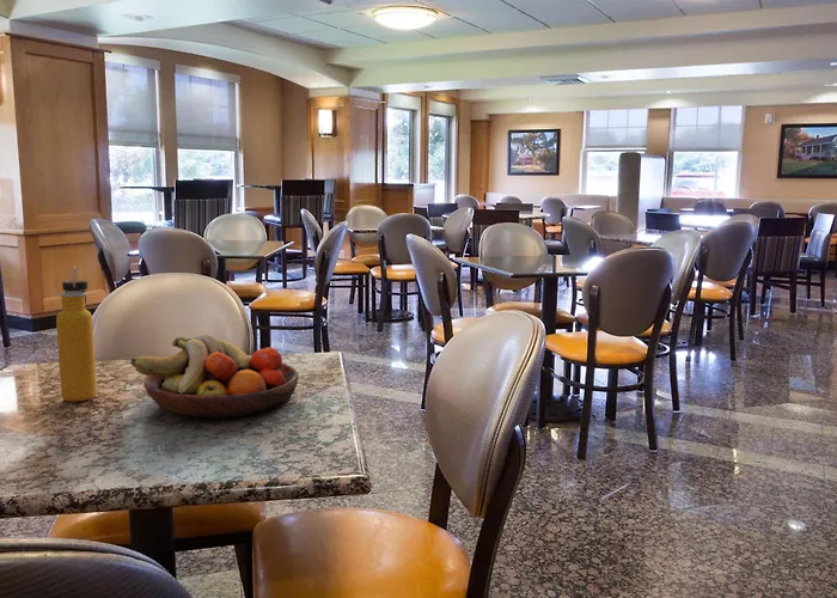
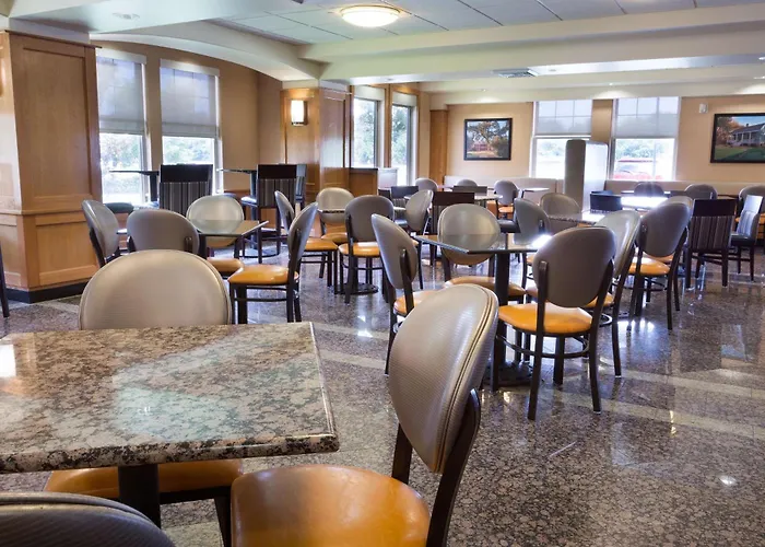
- water bottle [55,266,98,403]
- fruit bowl [129,334,299,420]
